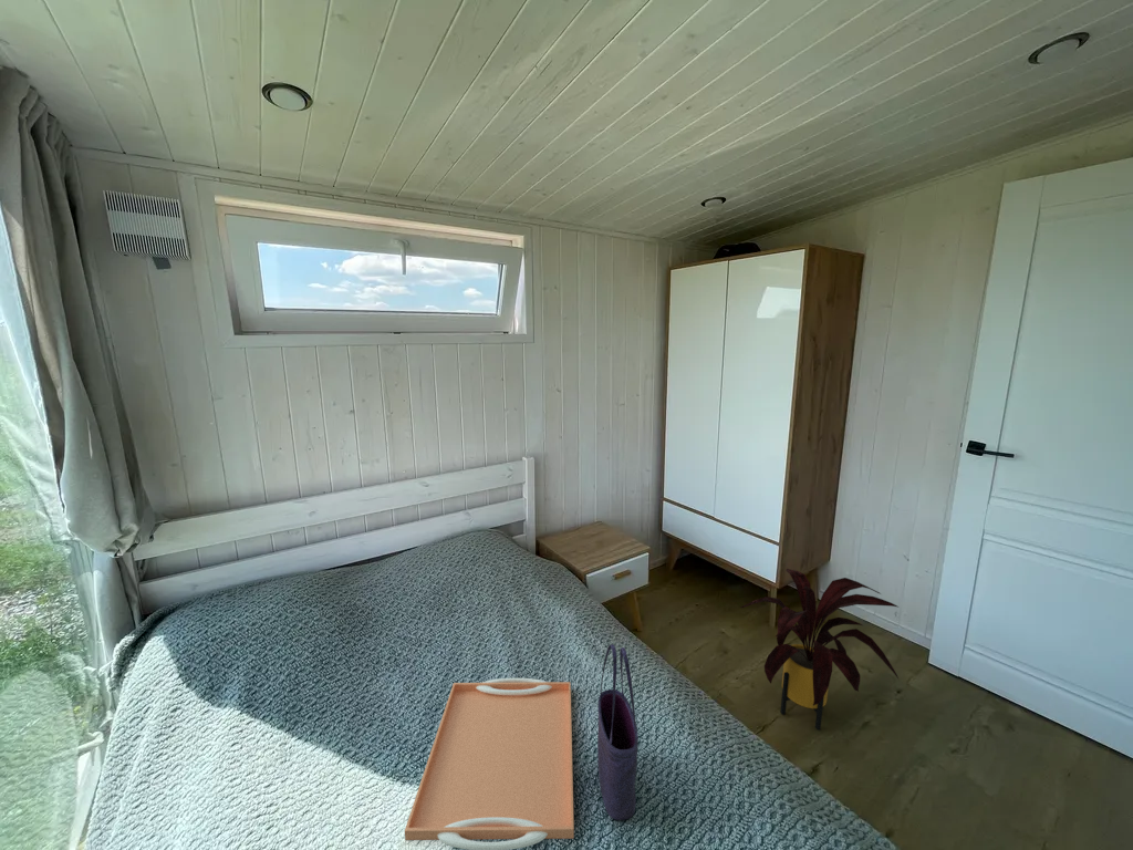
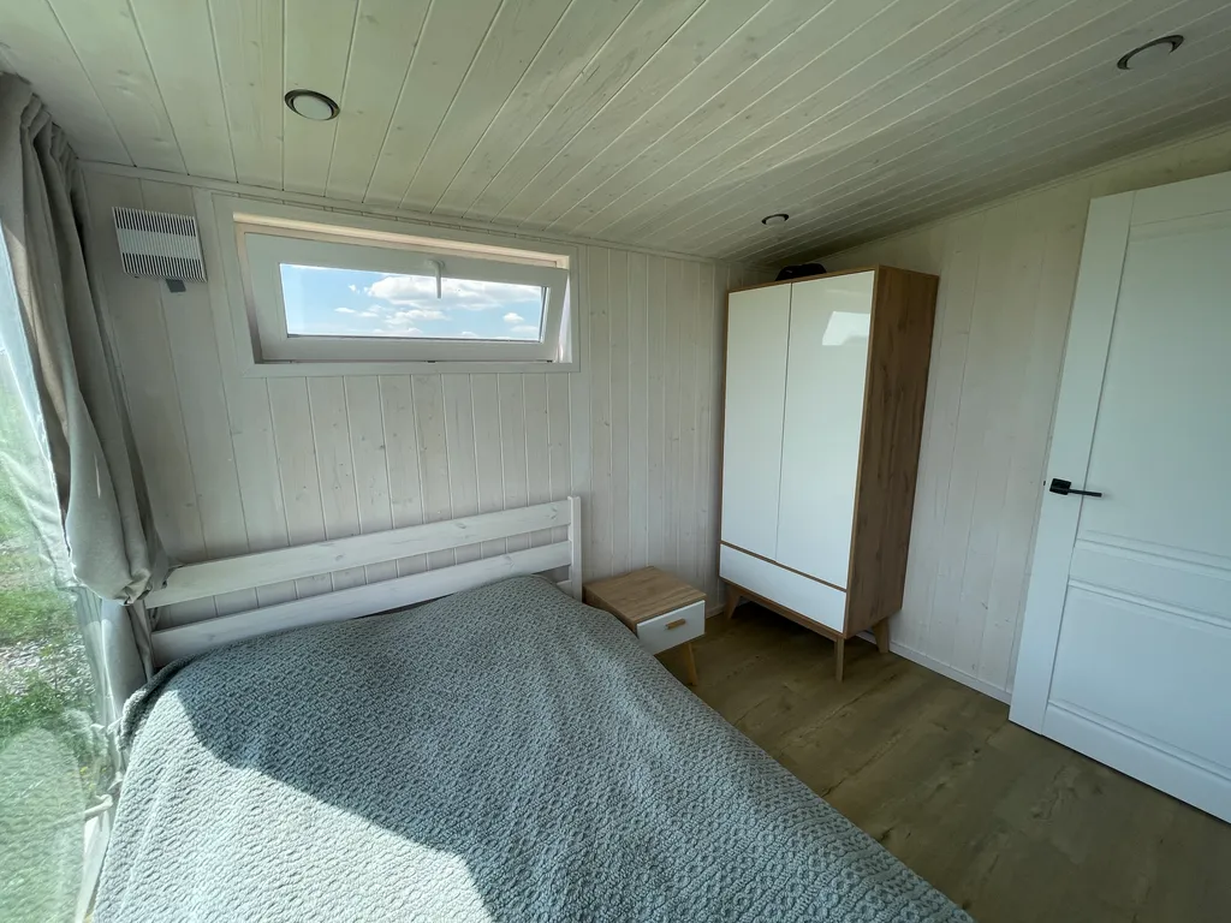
- tote bag [596,643,640,821]
- house plant [739,568,900,730]
- serving tray [404,677,575,850]
